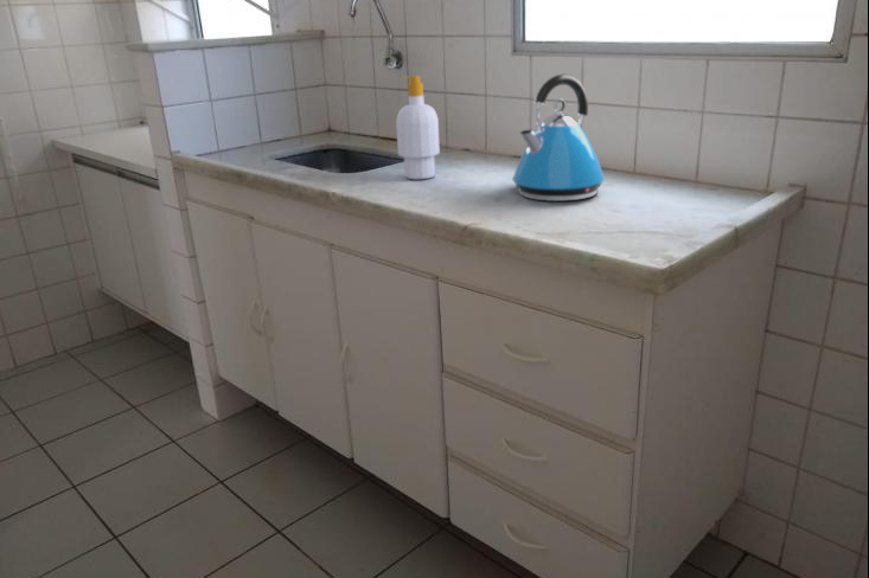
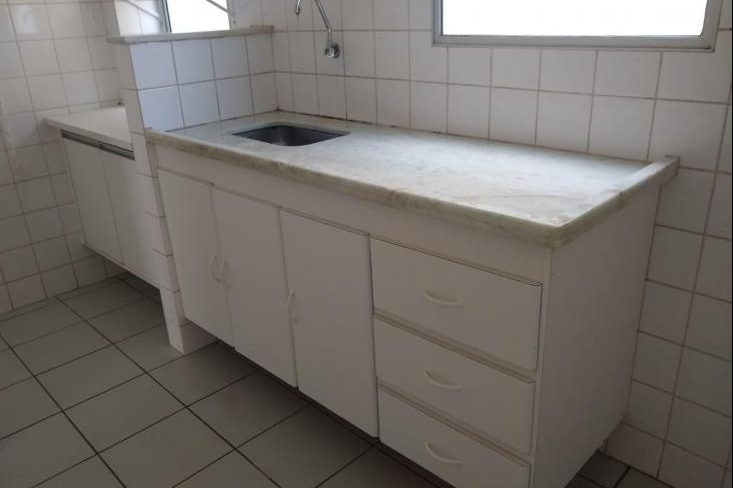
- soap bottle [395,75,441,180]
- kettle [512,73,606,203]
